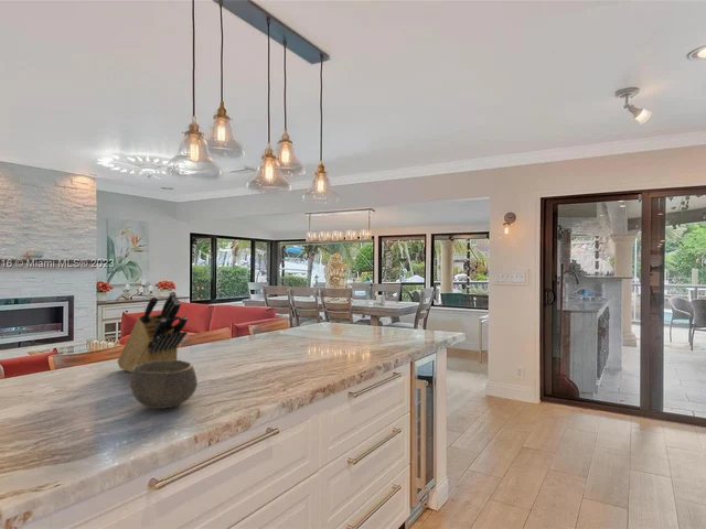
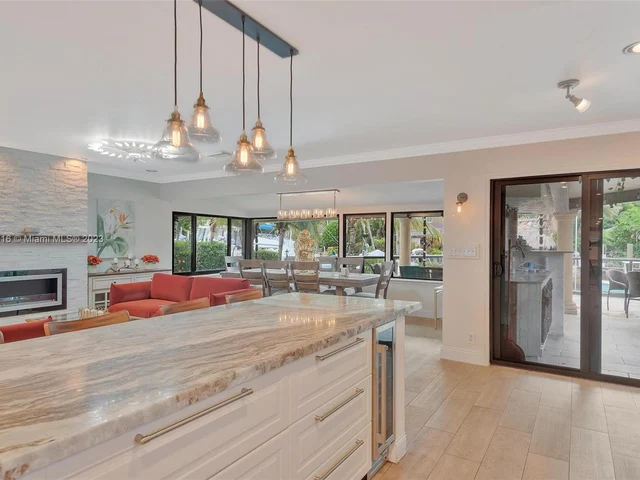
- knife block [117,291,189,374]
- bowl [128,359,199,410]
